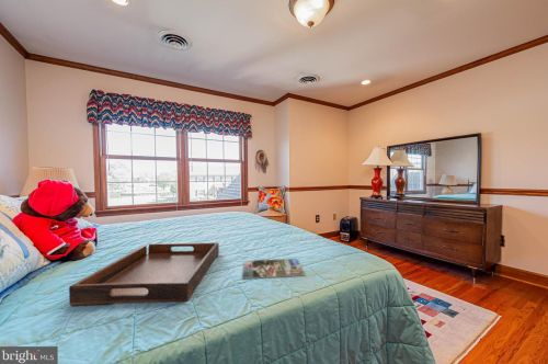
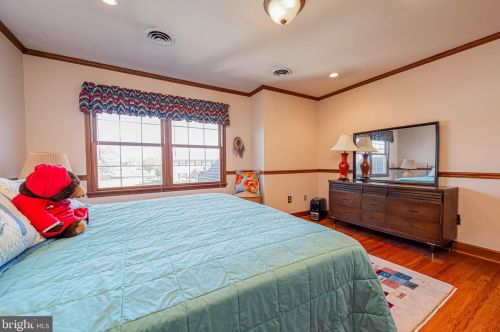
- magazine [241,258,307,280]
- serving tray [68,242,220,307]
